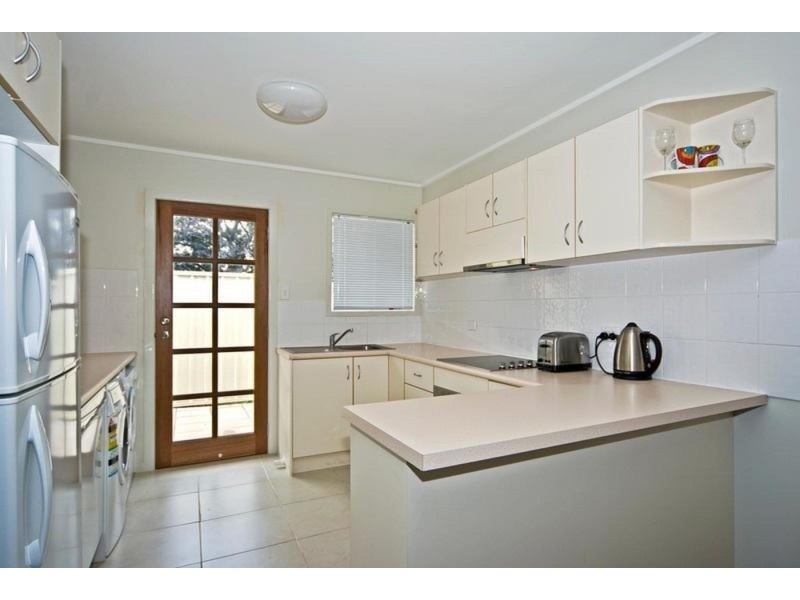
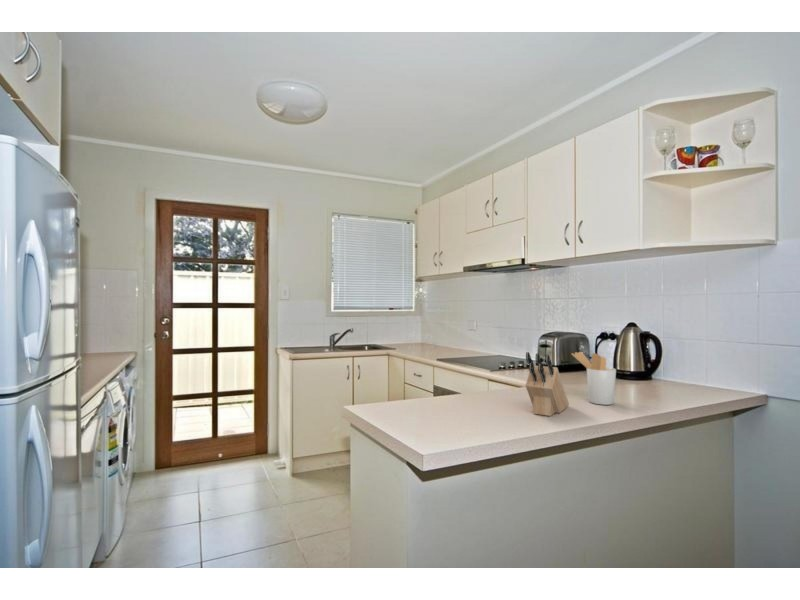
+ utensil holder [570,351,617,406]
+ knife block [525,351,570,417]
